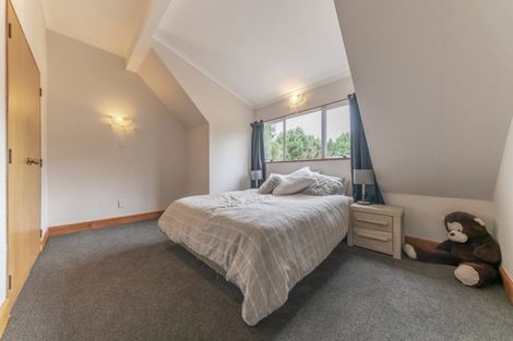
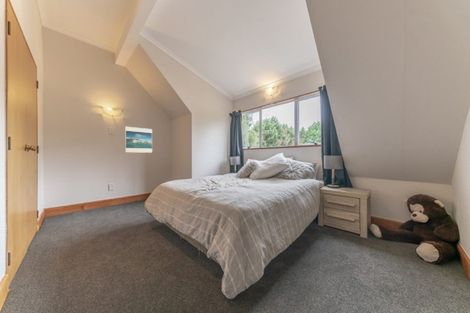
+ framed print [124,126,153,154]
